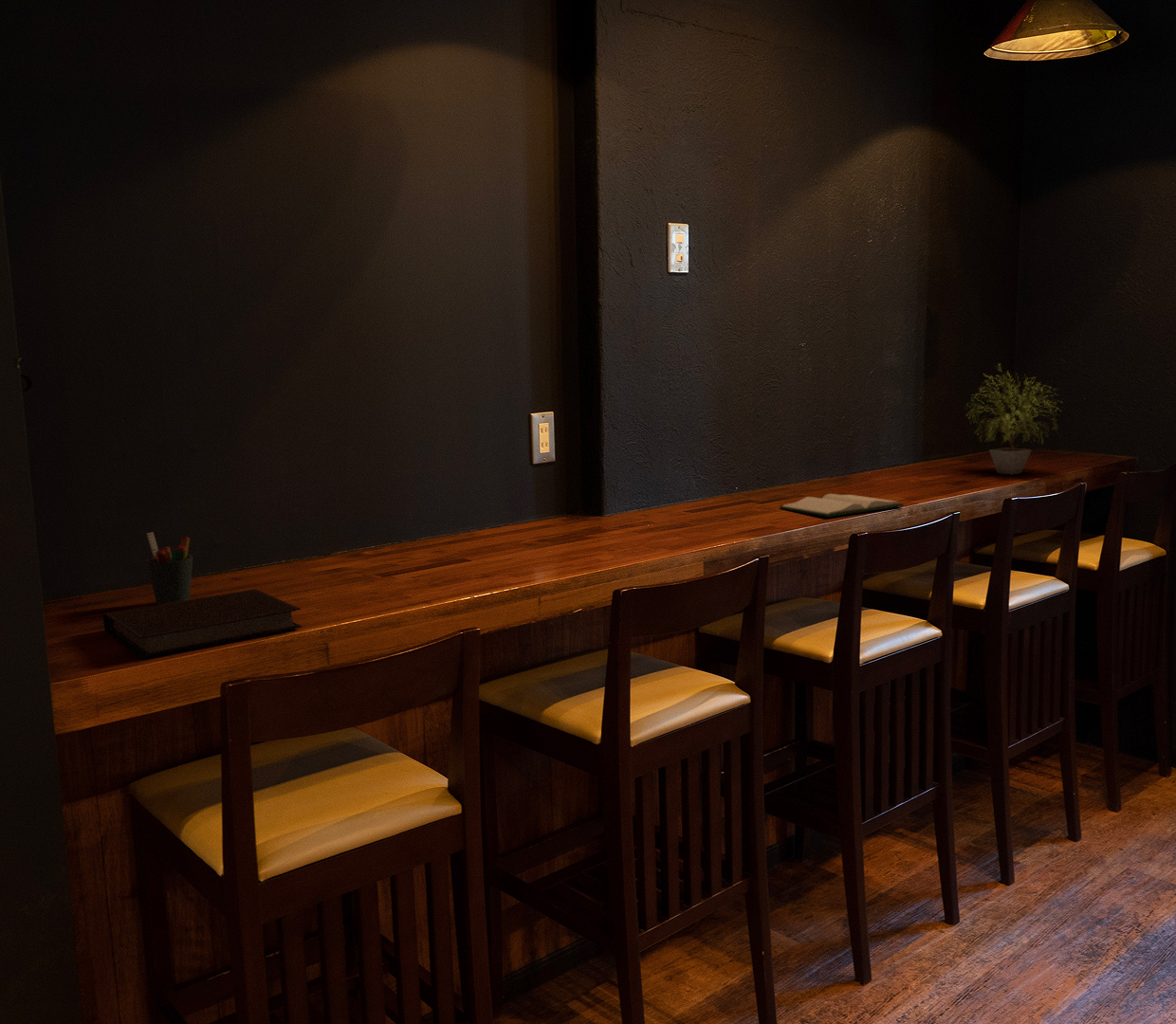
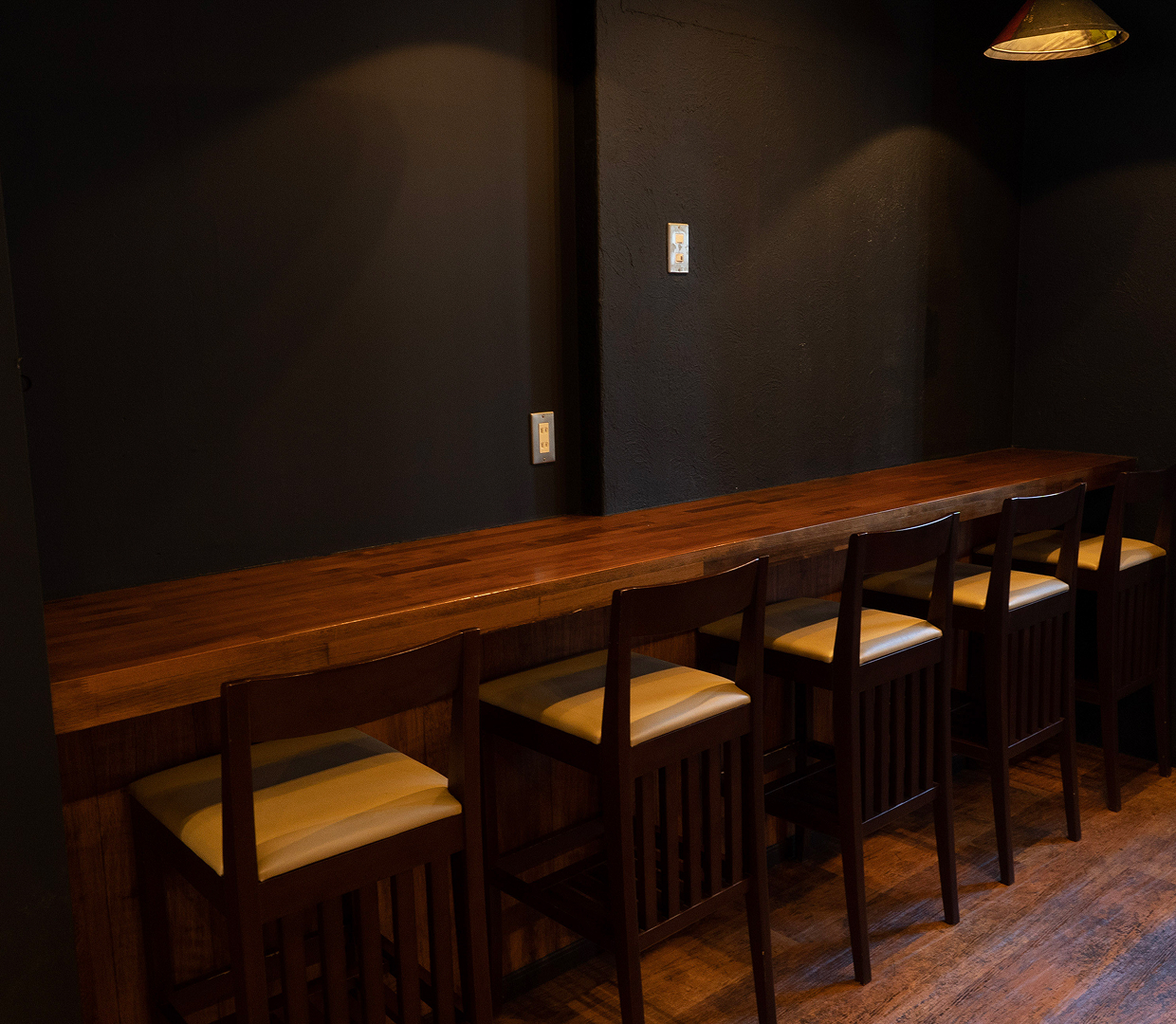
- notebook [102,589,303,659]
- potted plant [965,362,1062,476]
- pen holder [144,531,193,605]
- hardback book [779,493,905,518]
